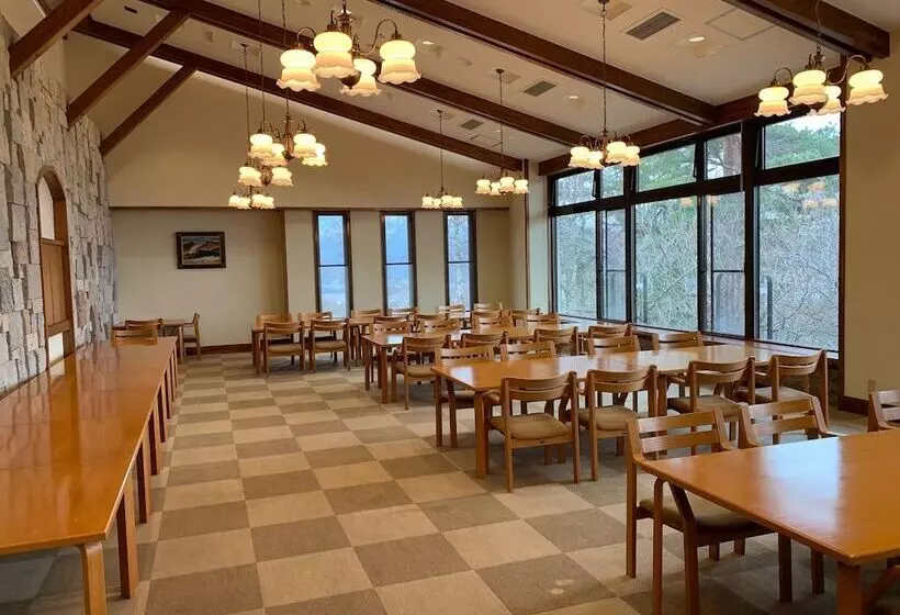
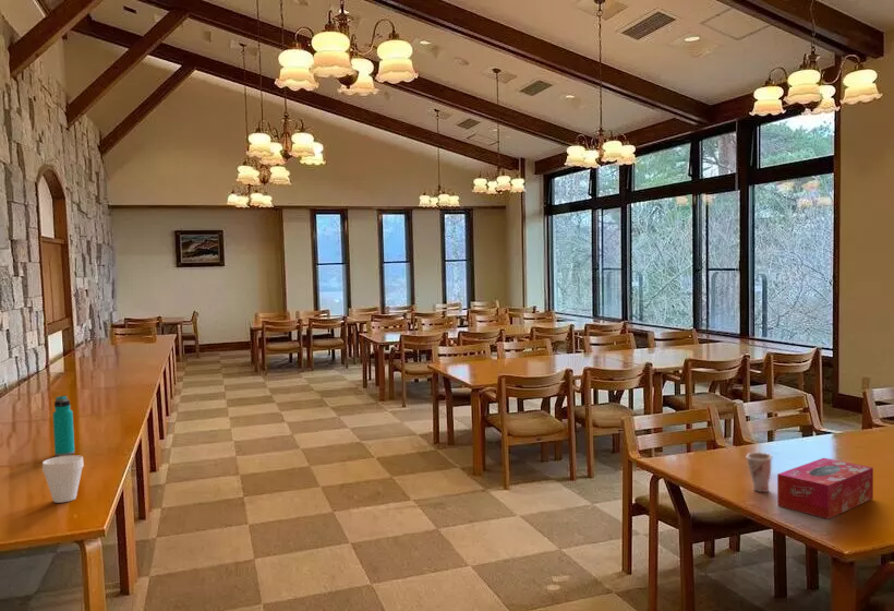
+ cup [746,452,773,493]
+ tissue box [776,457,874,520]
+ water bottle [52,395,75,457]
+ cup [41,454,85,504]
